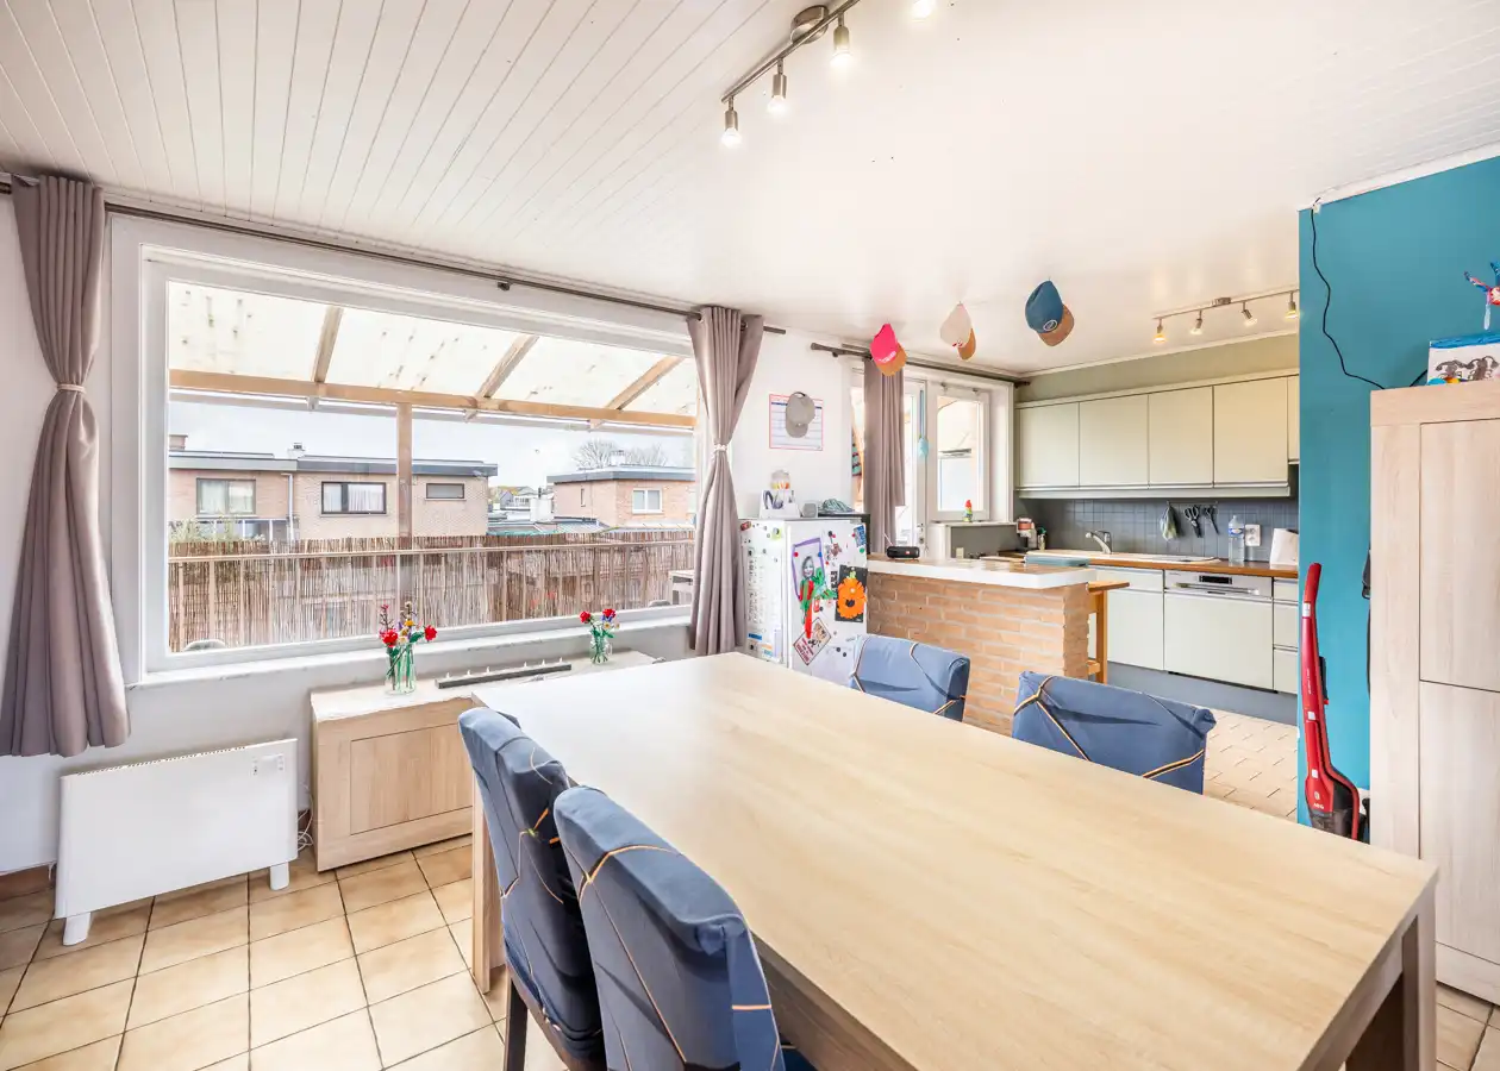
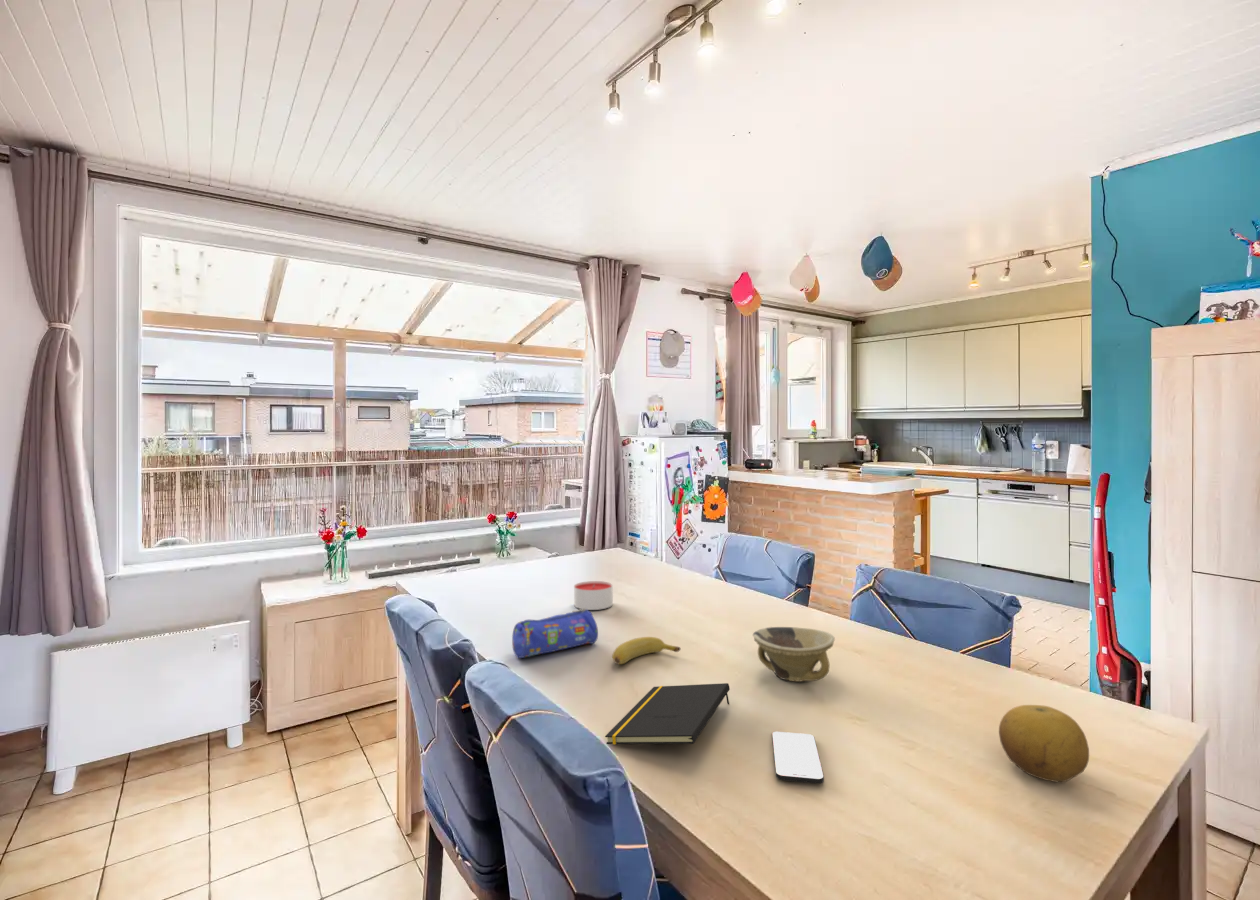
+ fruit [998,704,1090,783]
+ bowl [752,626,836,683]
+ smartphone [771,731,825,785]
+ pencil case [511,608,599,659]
+ banana [611,636,681,665]
+ notepad [604,682,731,746]
+ candle [573,580,614,611]
